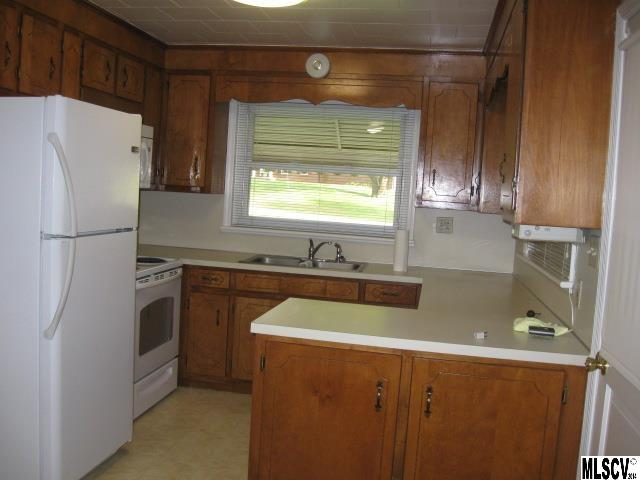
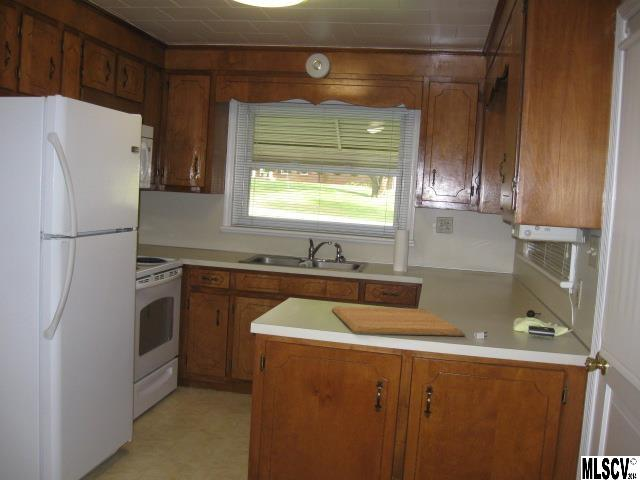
+ chopping board [331,305,466,337]
